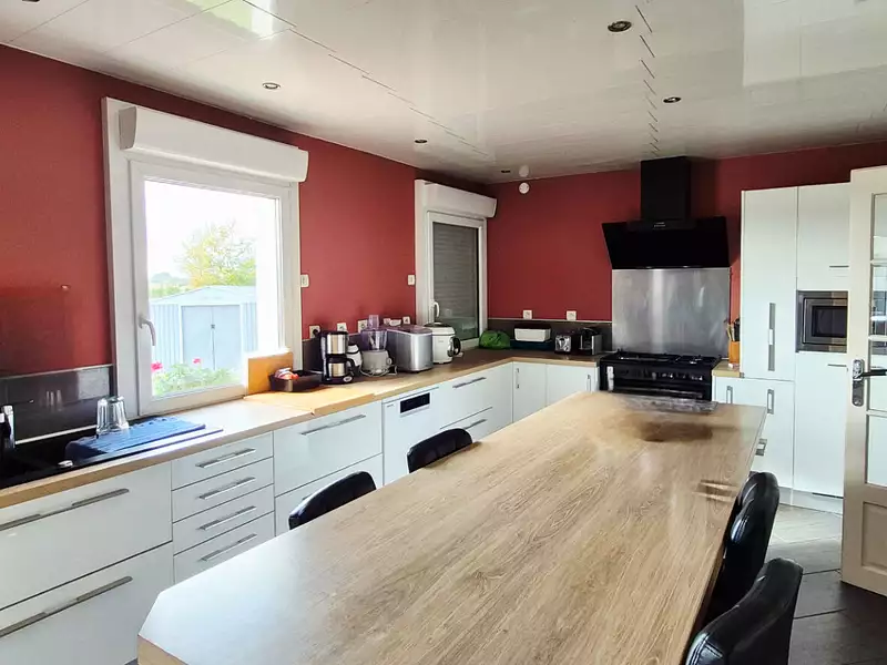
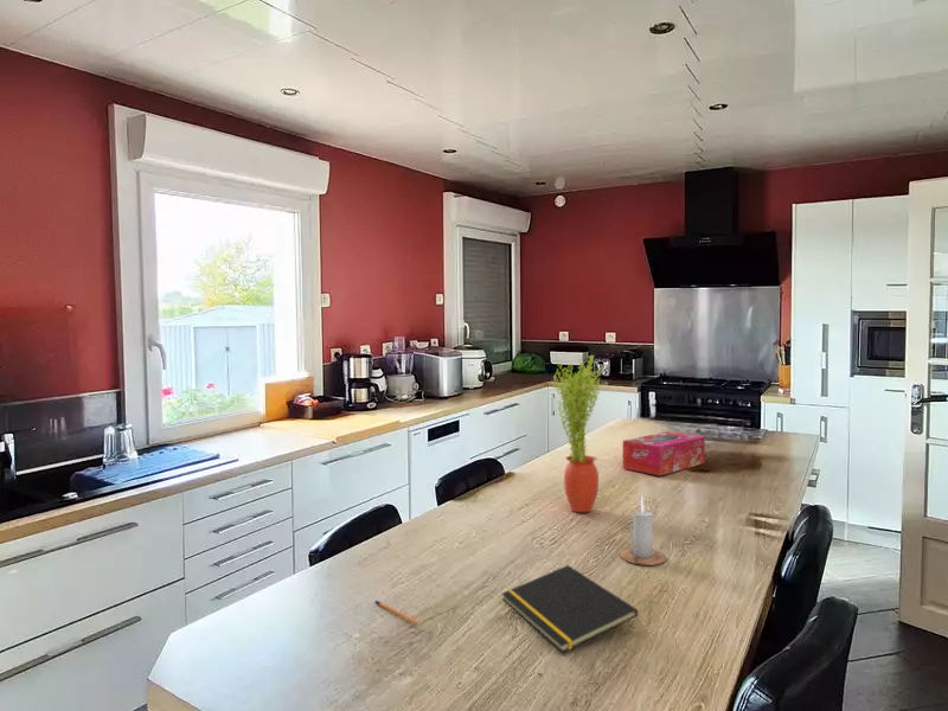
+ potted plant [551,354,604,513]
+ notepad [501,564,639,653]
+ tissue box [622,430,706,478]
+ pen [373,600,421,626]
+ candle [619,494,667,566]
